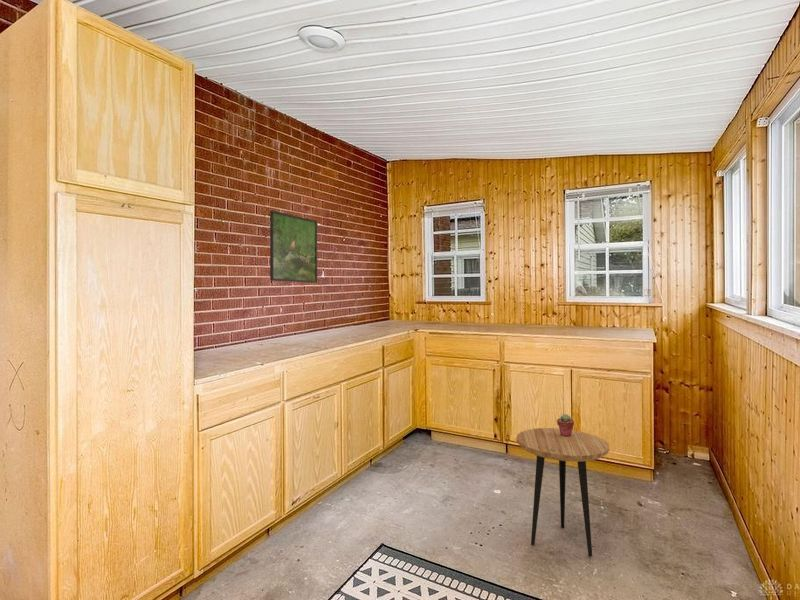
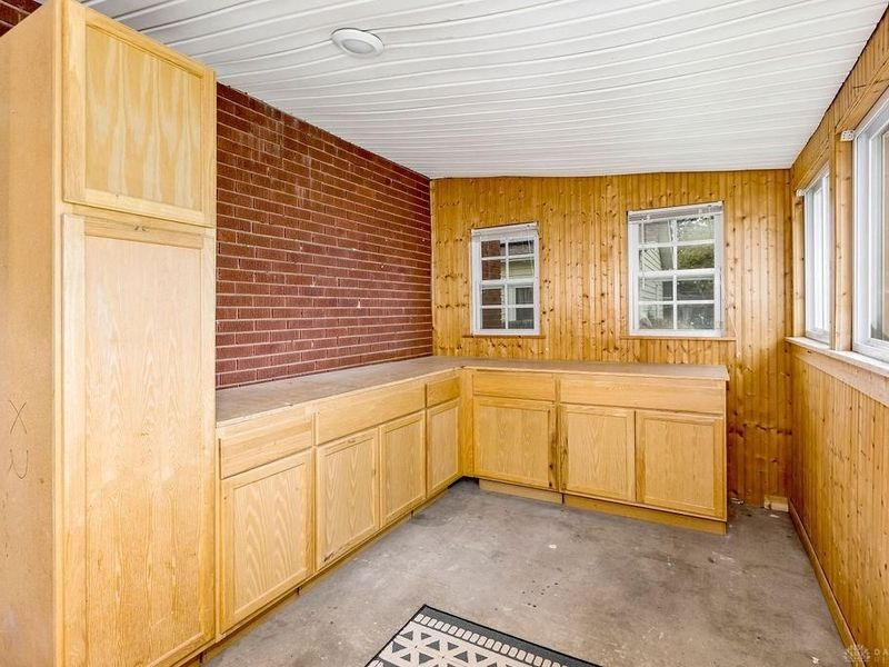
- potted succulent [556,413,575,437]
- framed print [269,210,318,284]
- side table [516,427,610,558]
